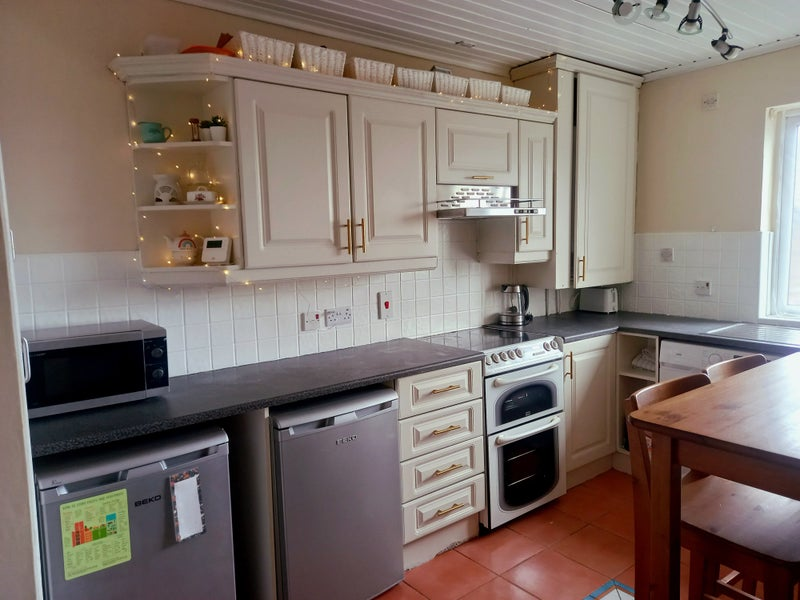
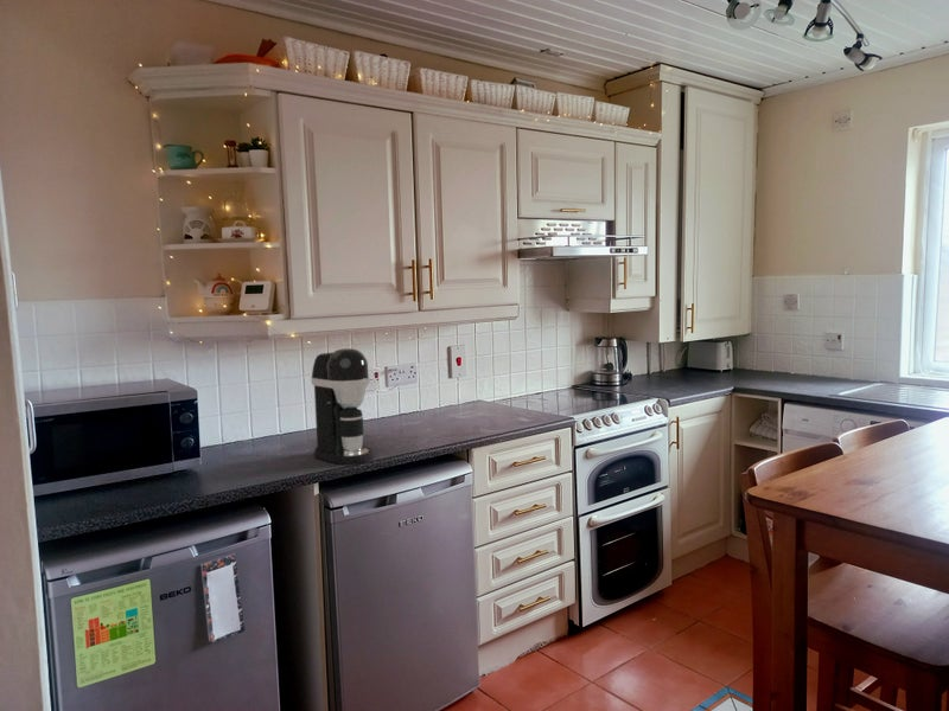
+ coffee maker [310,347,375,466]
